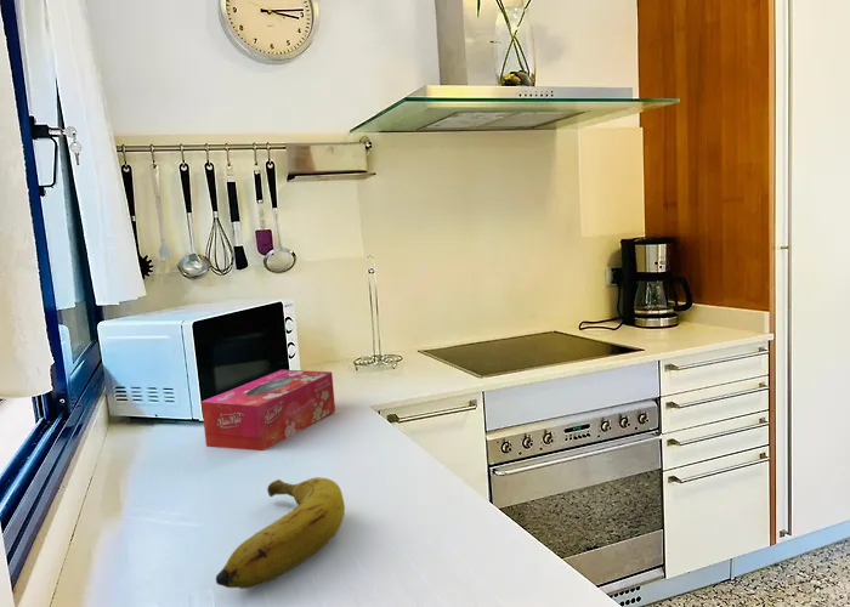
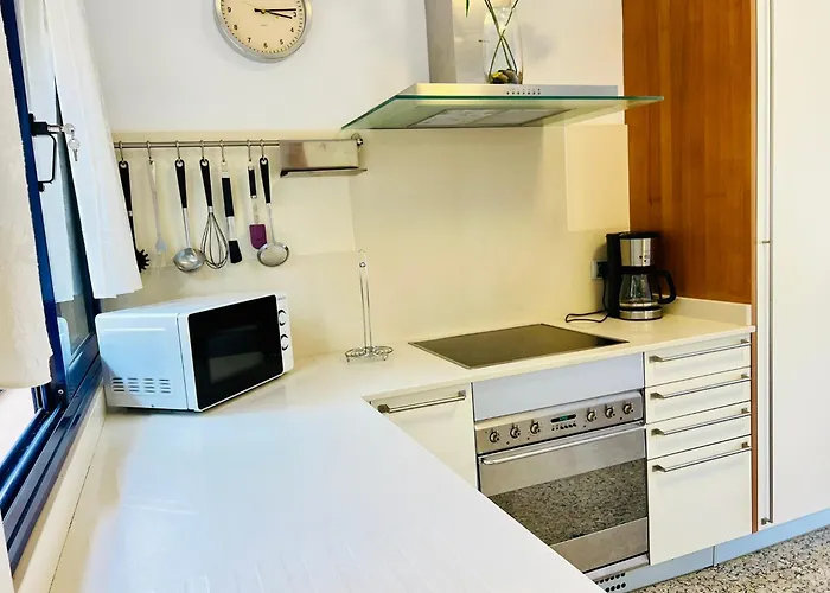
- tissue box [200,369,336,452]
- banana [215,476,346,590]
